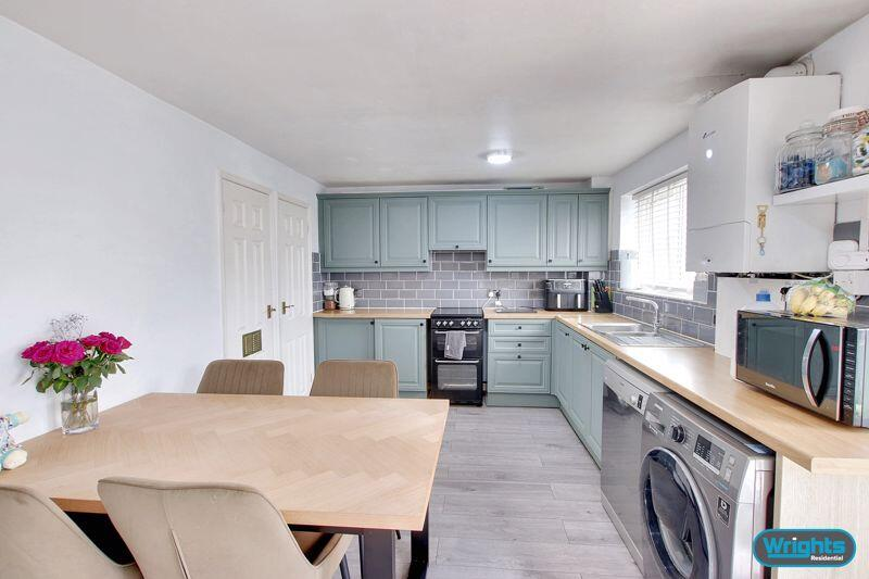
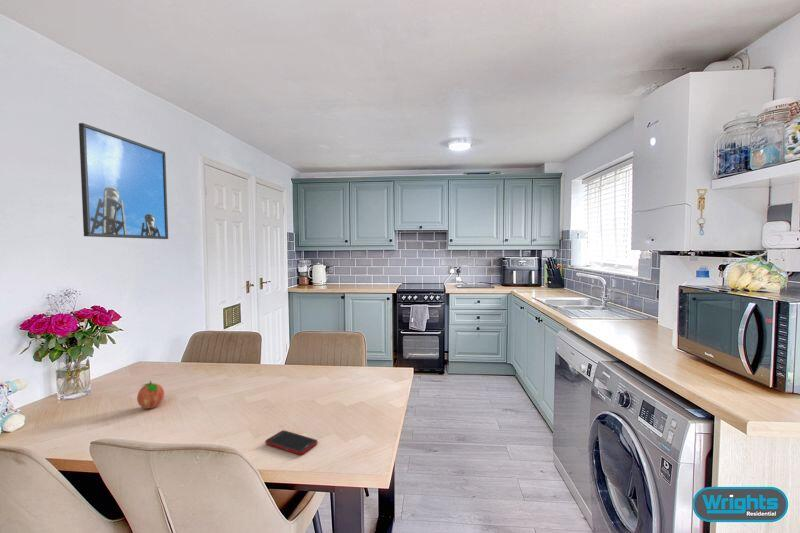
+ cell phone [264,429,318,456]
+ fruit [136,380,165,410]
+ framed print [78,122,169,240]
